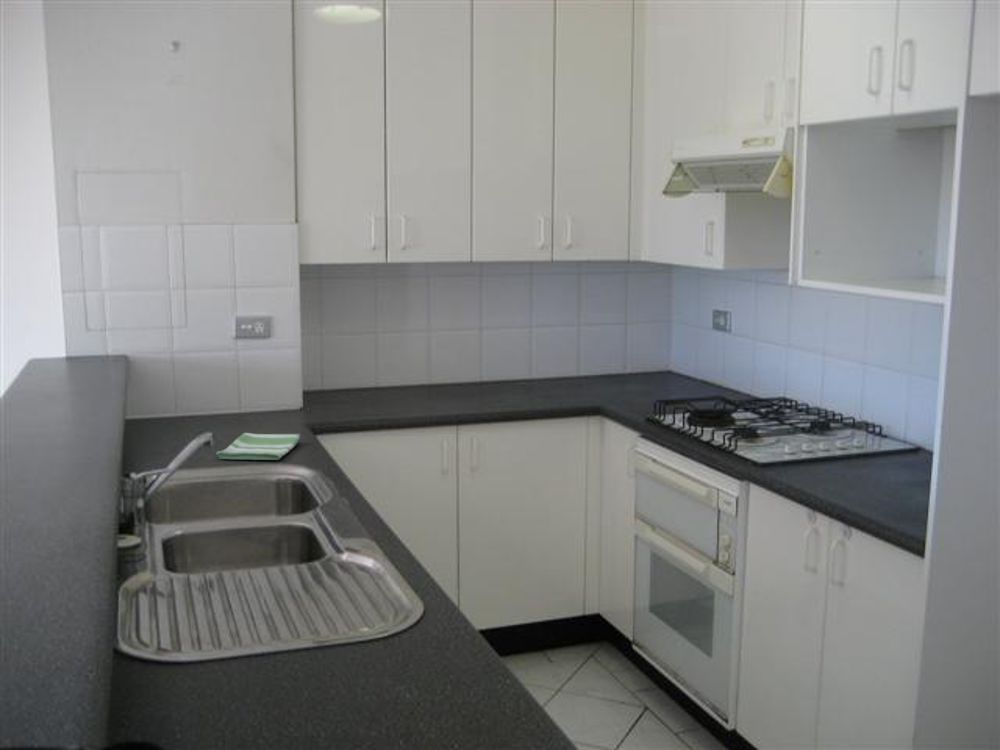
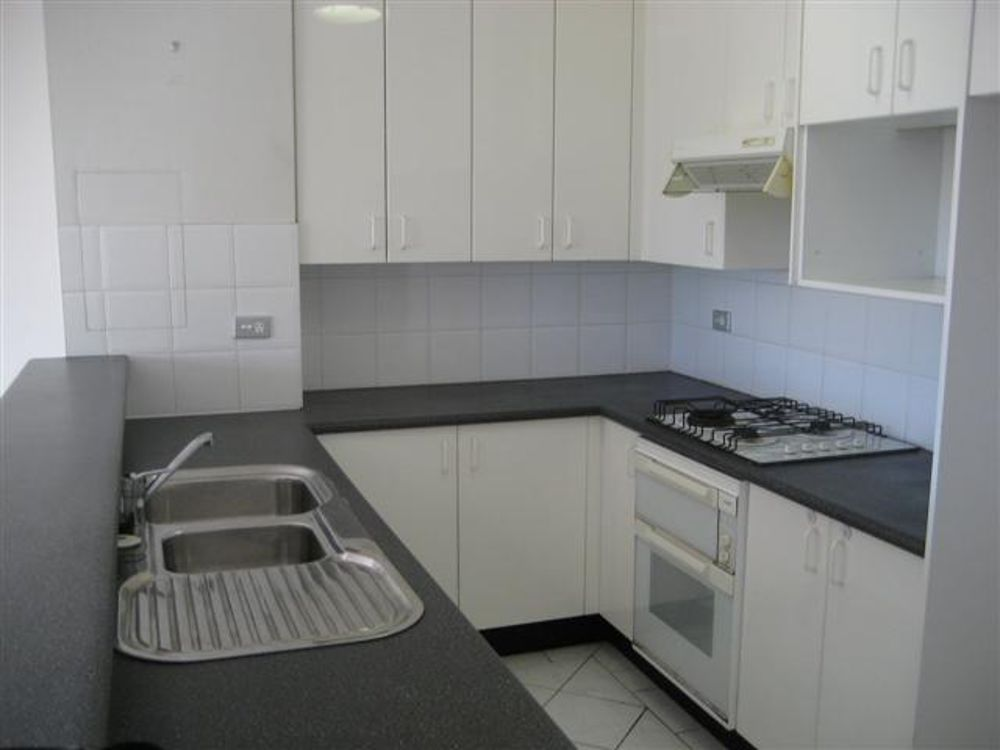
- dish towel [215,432,301,461]
